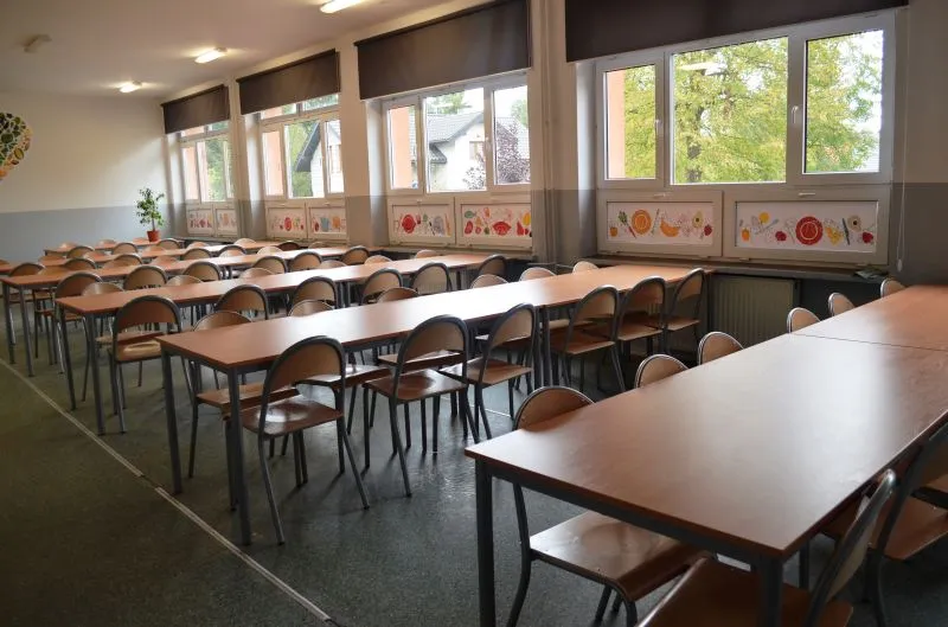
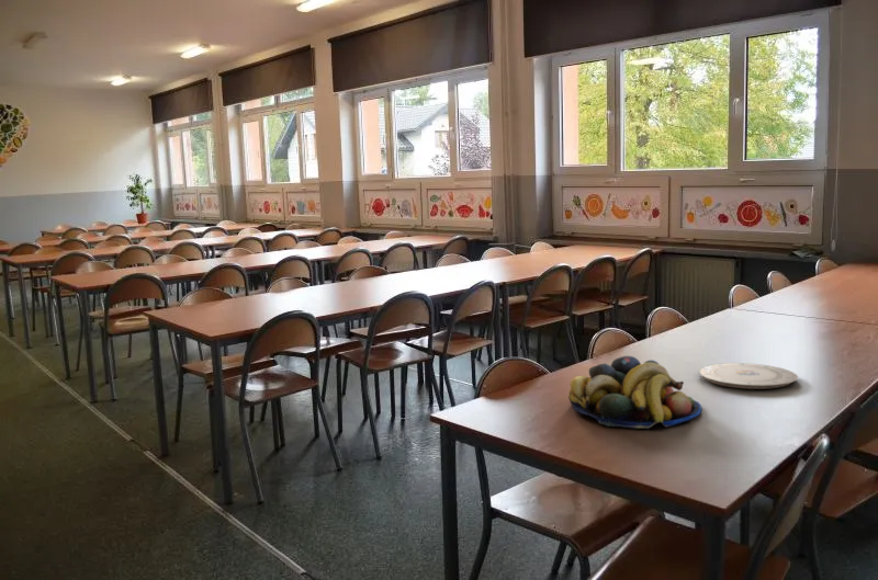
+ plate [697,362,799,390]
+ fruit bowl [567,355,702,430]
